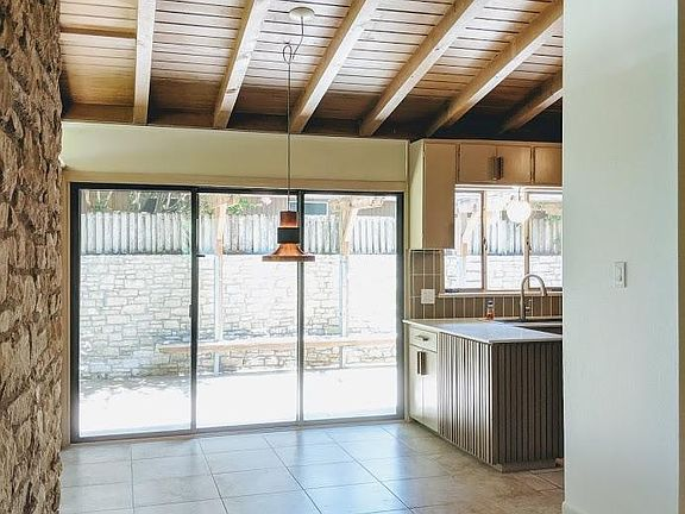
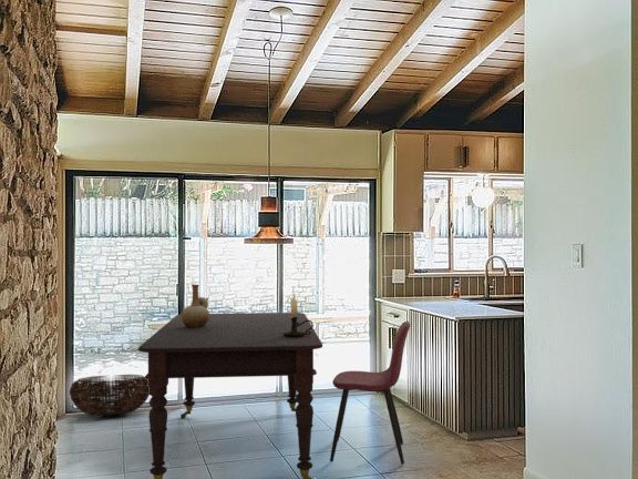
+ candle holder [282,292,315,337]
+ vase [181,283,210,328]
+ basket [69,374,151,418]
+ dining chair [329,320,411,466]
+ dining table [137,312,323,479]
